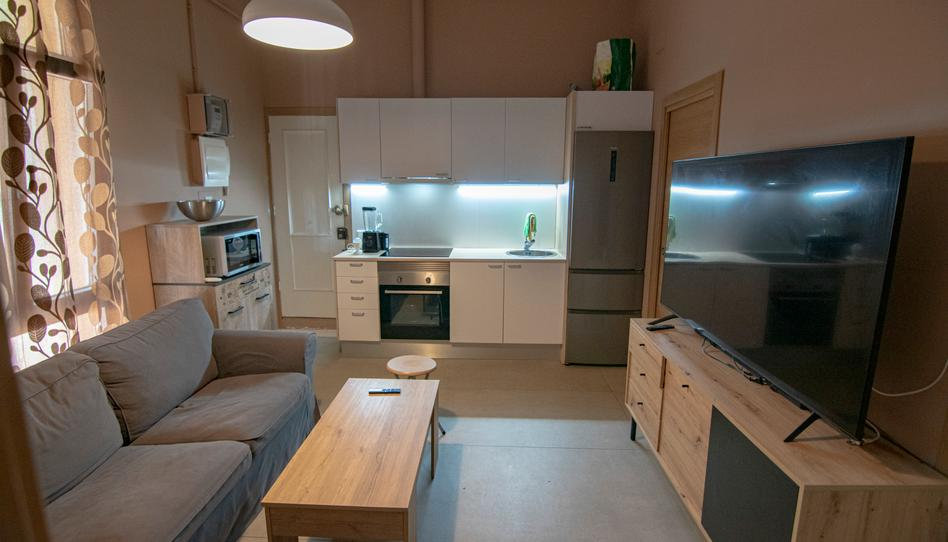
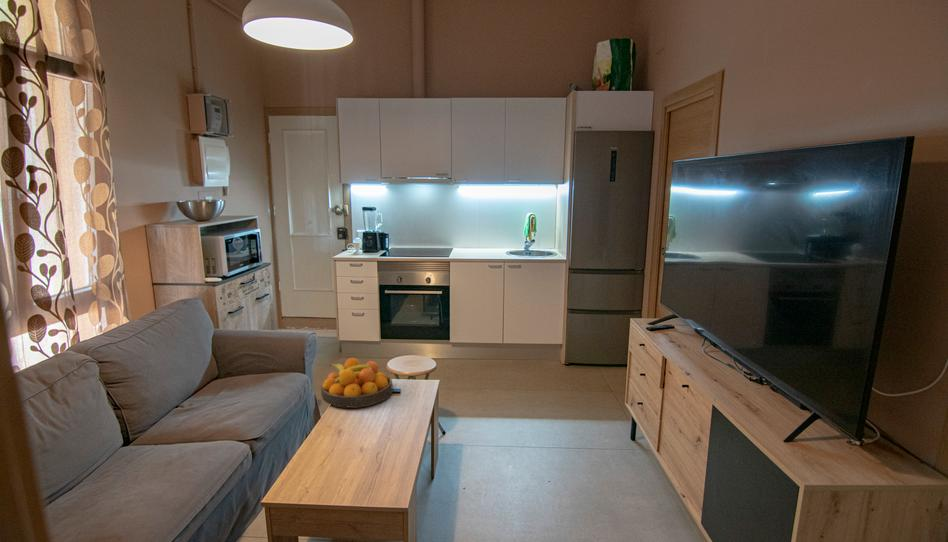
+ fruit bowl [320,357,394,409]
